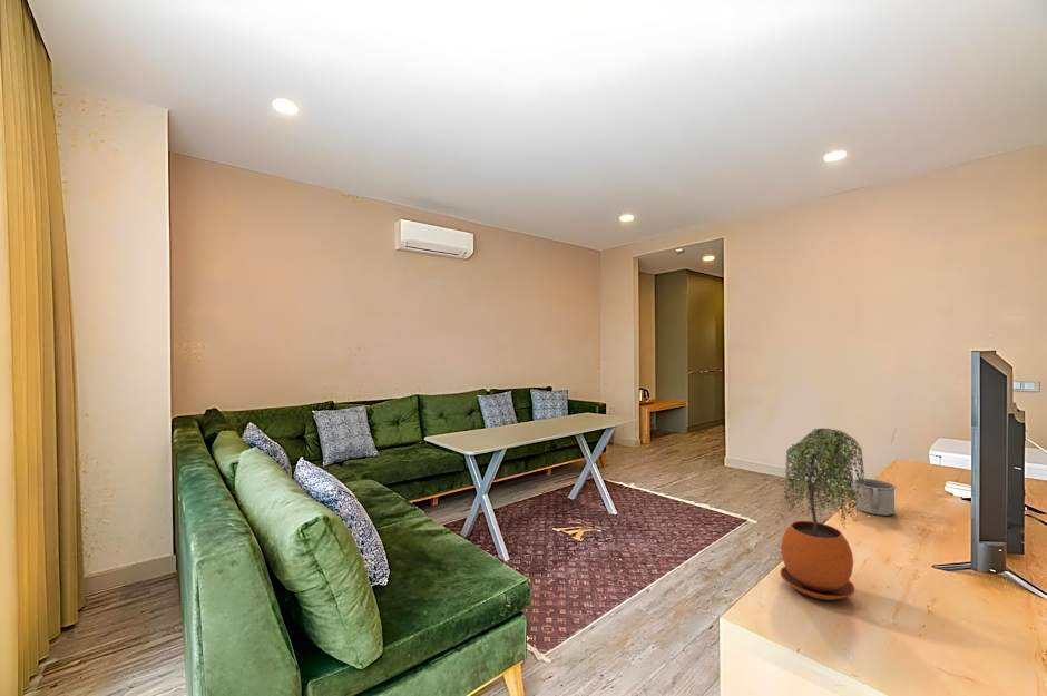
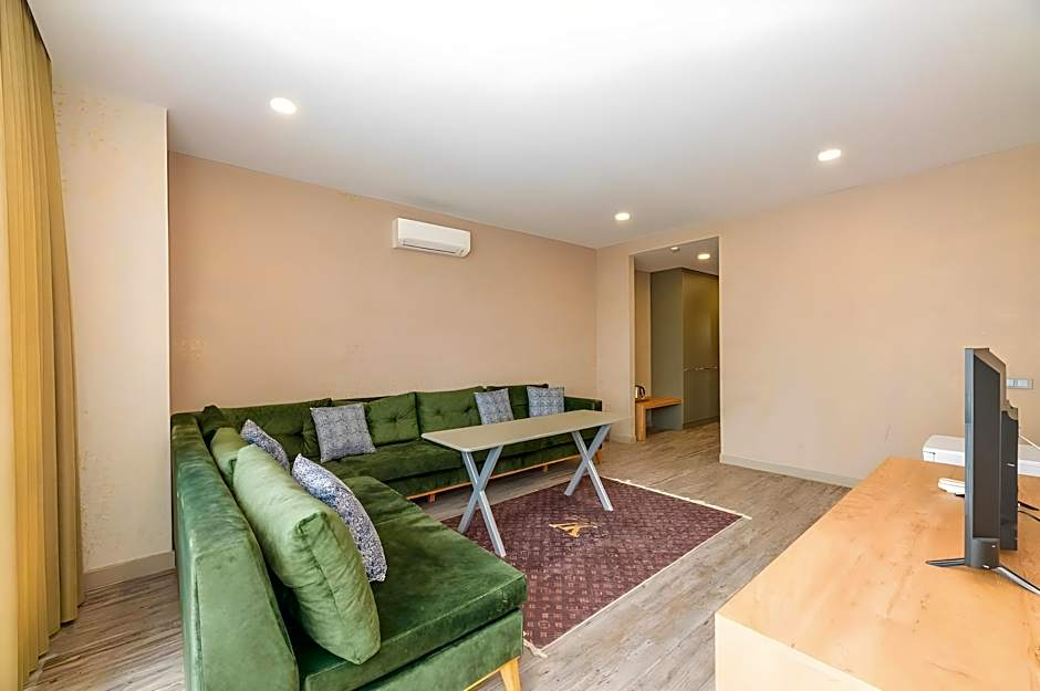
- mug [853,478,897,517]
- potted plant [779,427,870,601]
